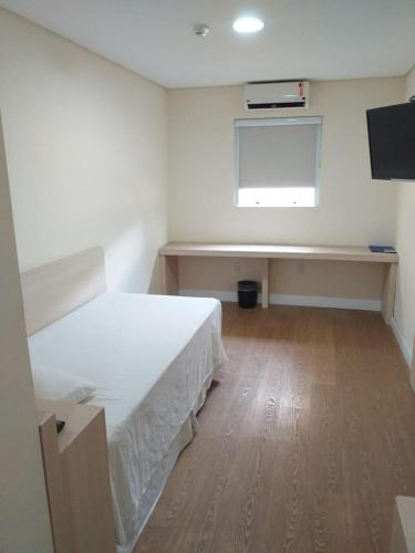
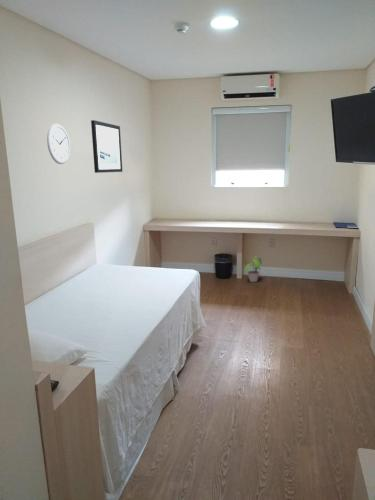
+ potted plant [243,256,263,283]
+ wall clock [46,123,71,165]
+ wall art [90,119,123,174]
